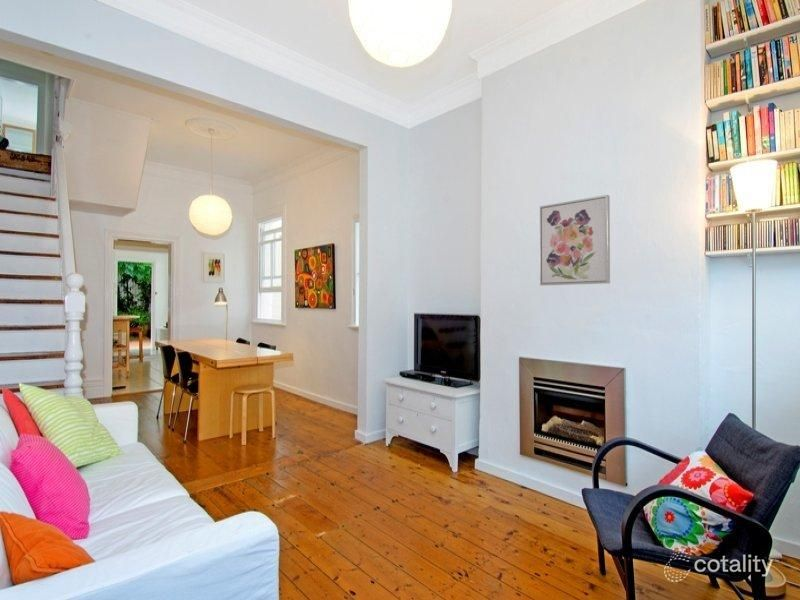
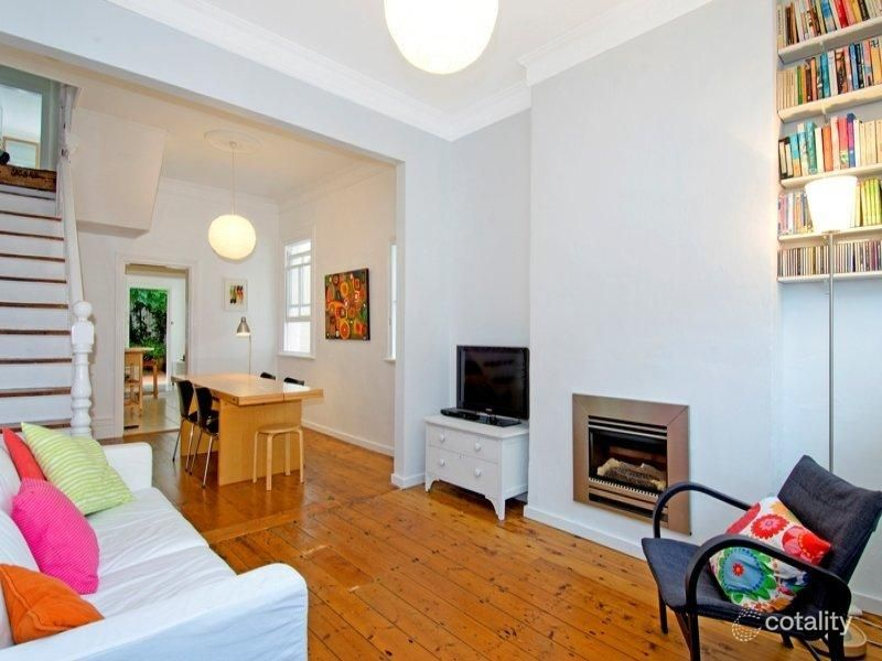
- wall art [539,194,611,287]
